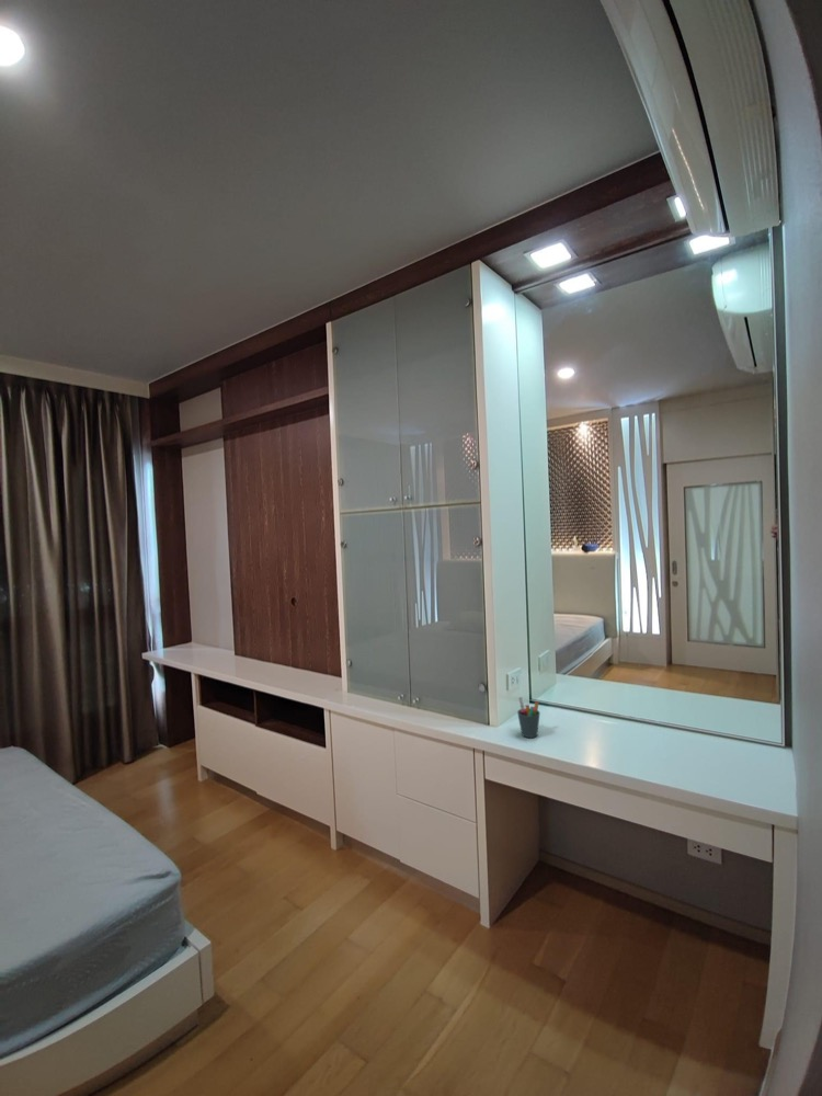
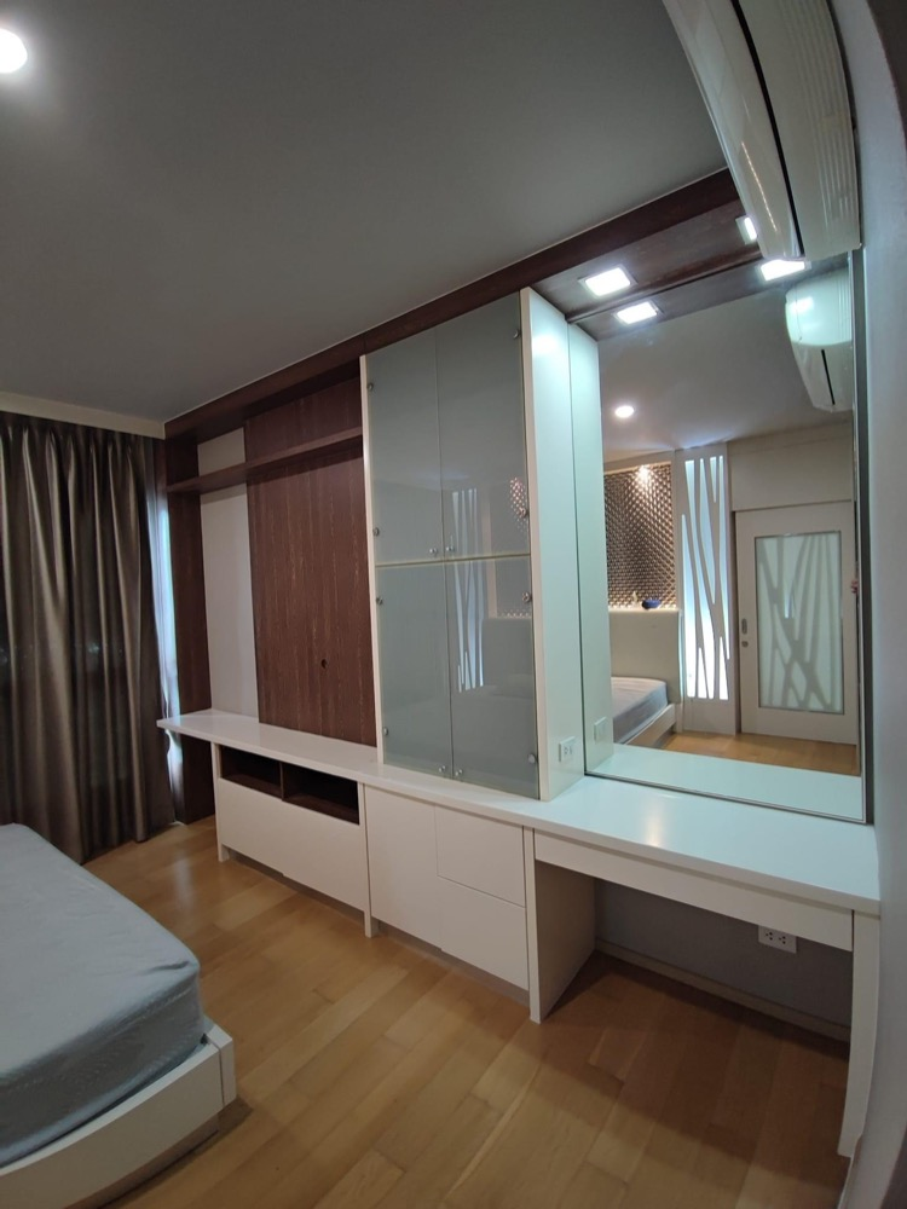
- pen holder [516,696,541,739]
